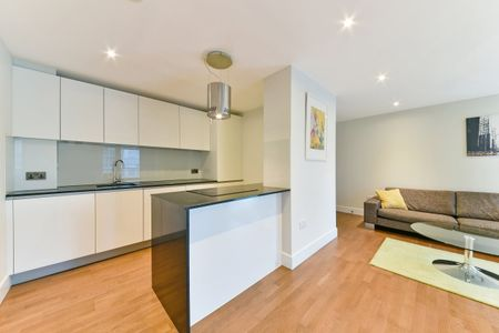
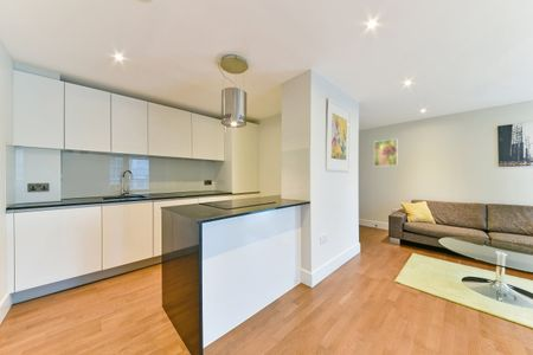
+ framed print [373,138,399,167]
